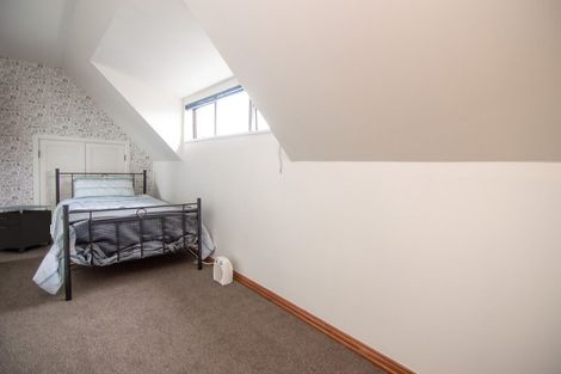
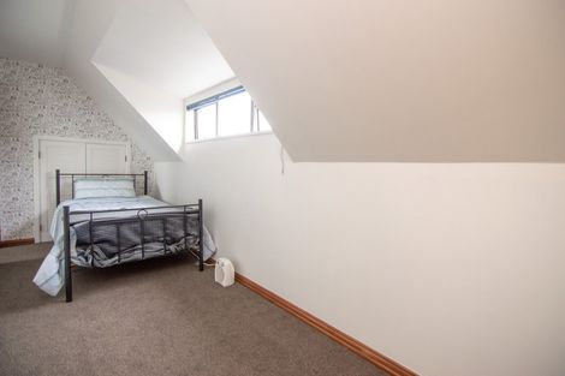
- nightstand [0,204,54,253]
